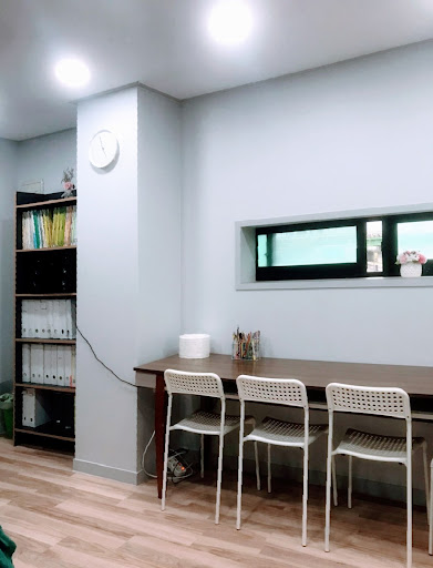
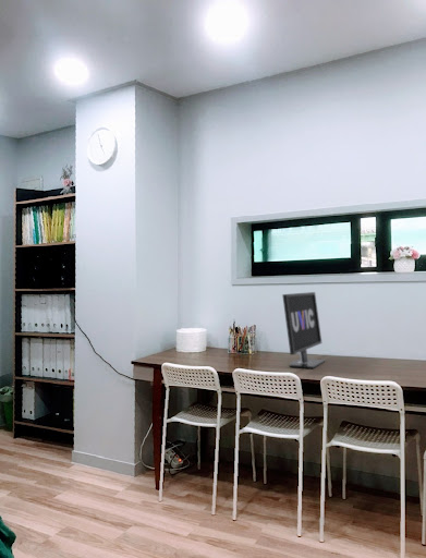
+ monitor [281,291,326,369]
